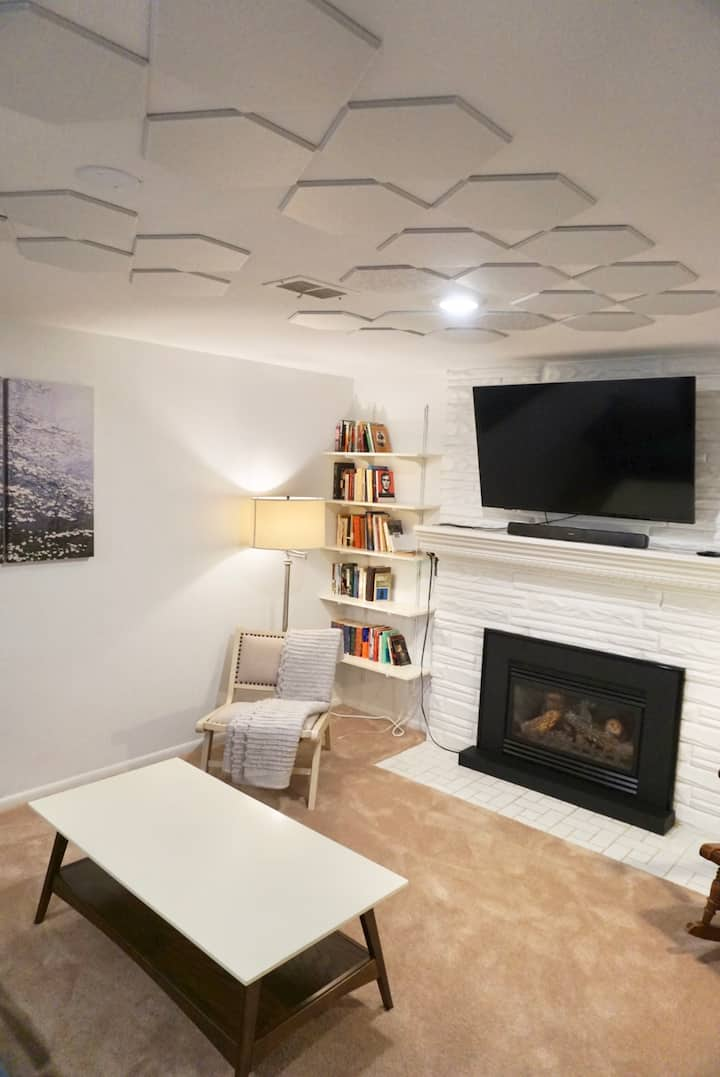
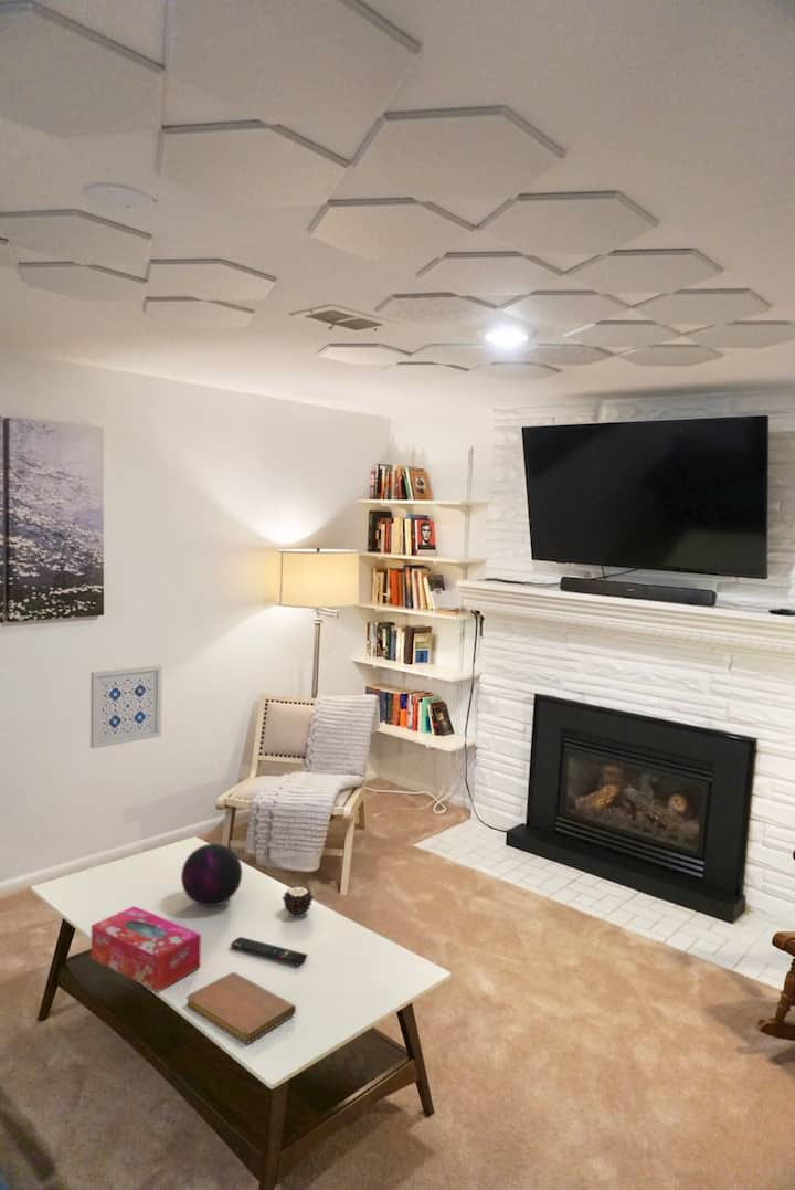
+ remote control [230,936,308,967]
+ tissue box [89,905,202,993]
+ decorative orb [180,843,243,907]
+ candle [282,886,315,918]
+ notebook [186,971,297,1045]
+ wall art [89,664,163,749]
